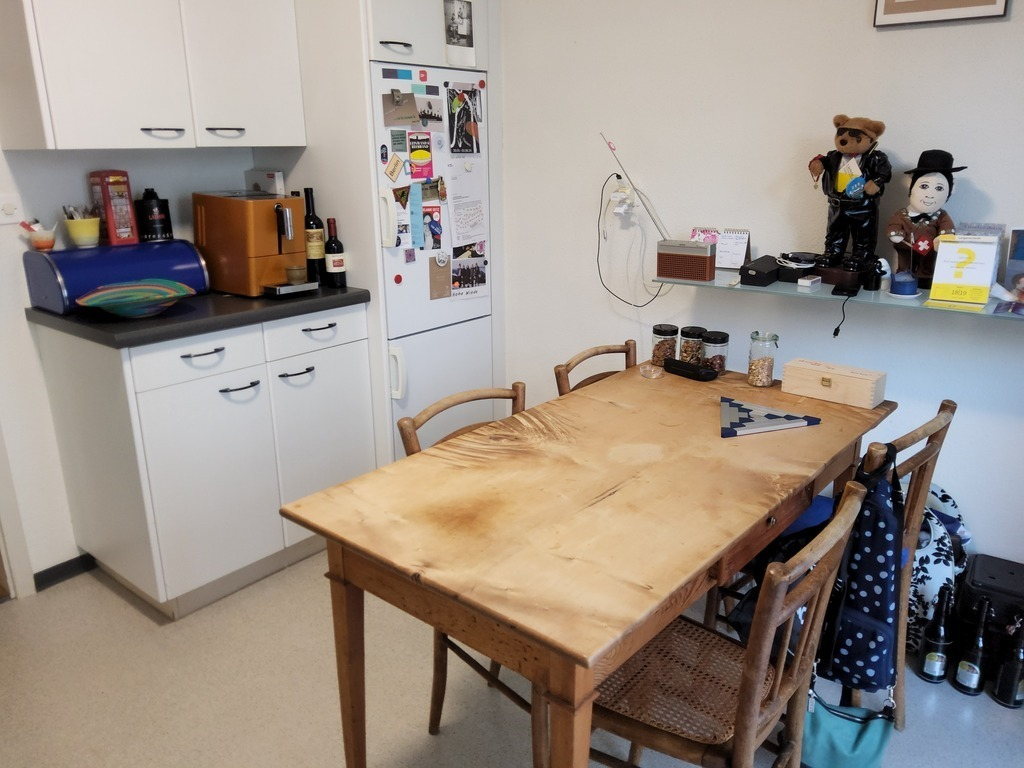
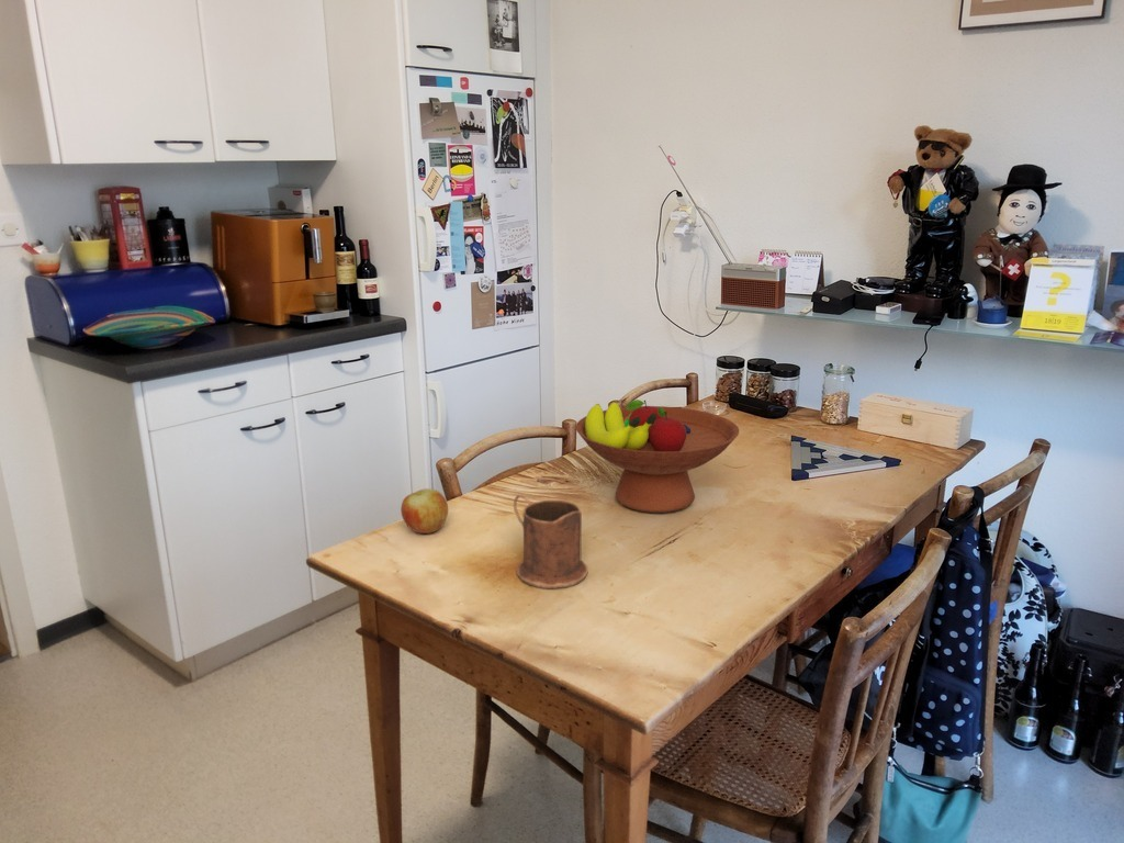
+ fruit bowl [575,398,740,514]
+ mug [513,494,589,589]
+ apple [400,487,449,535]
